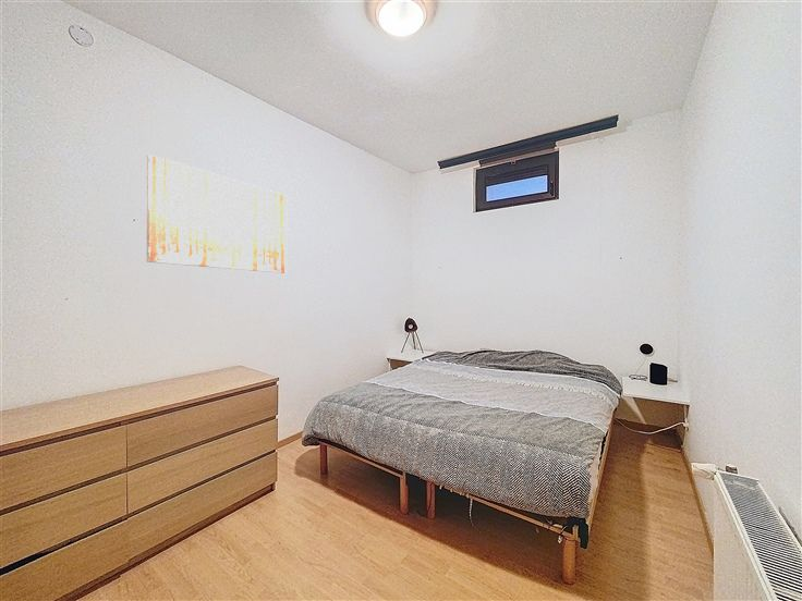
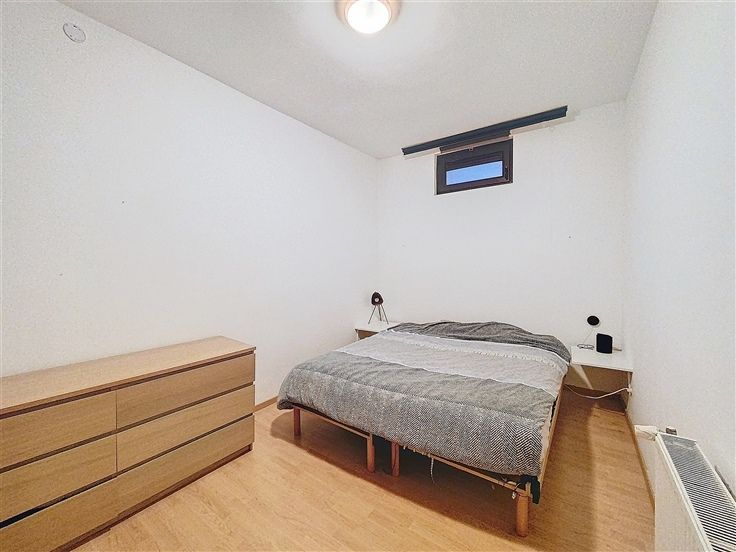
- wall art [146,154,288,274]
